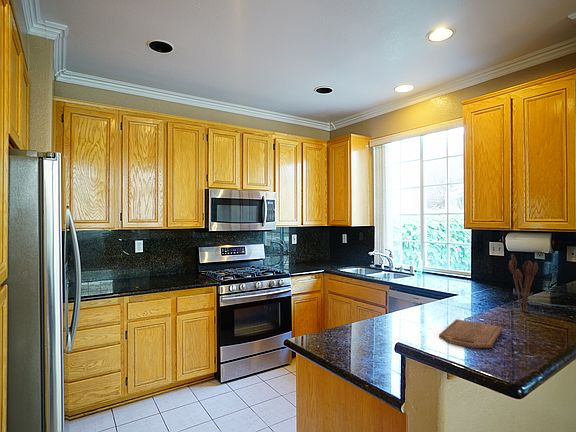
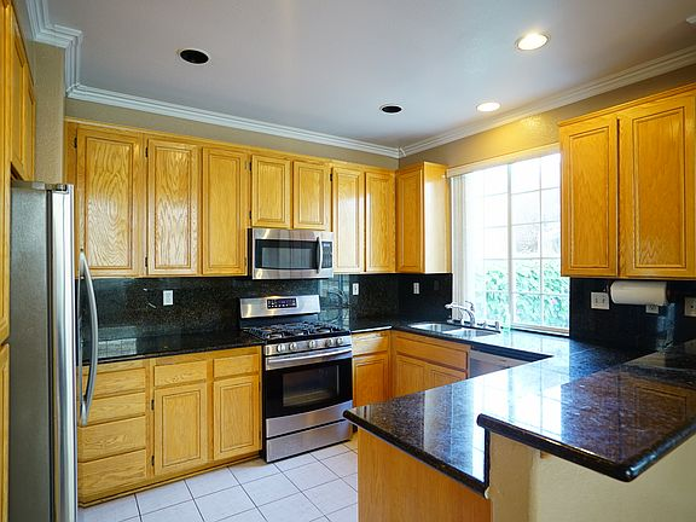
- cutting board [438,318,503,349]
- utensil holder [508,253,539,312]
